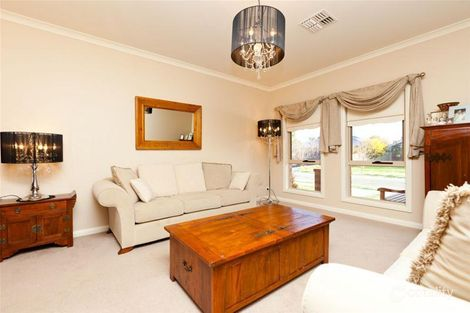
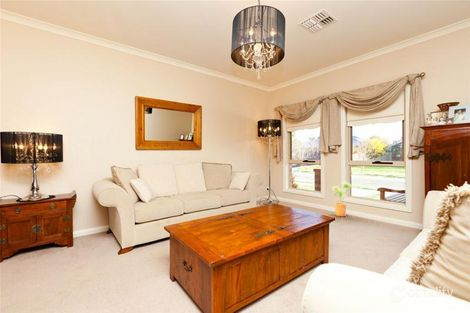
+ house plant [331,180,354,217]
